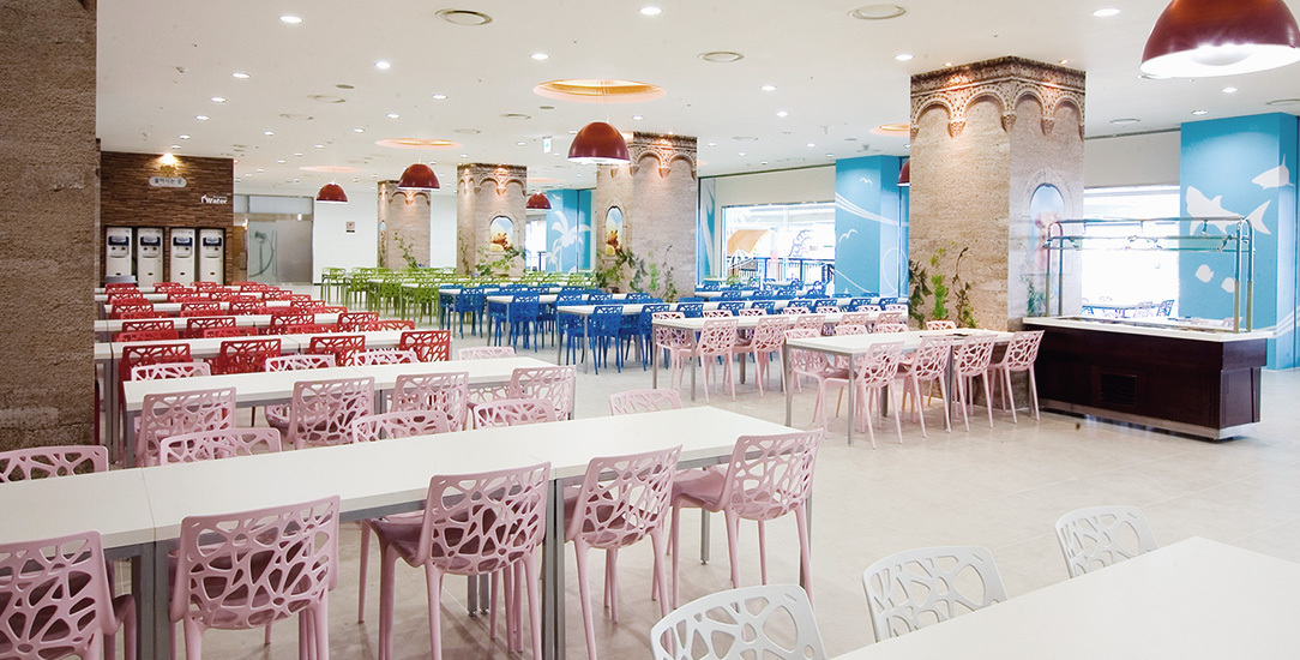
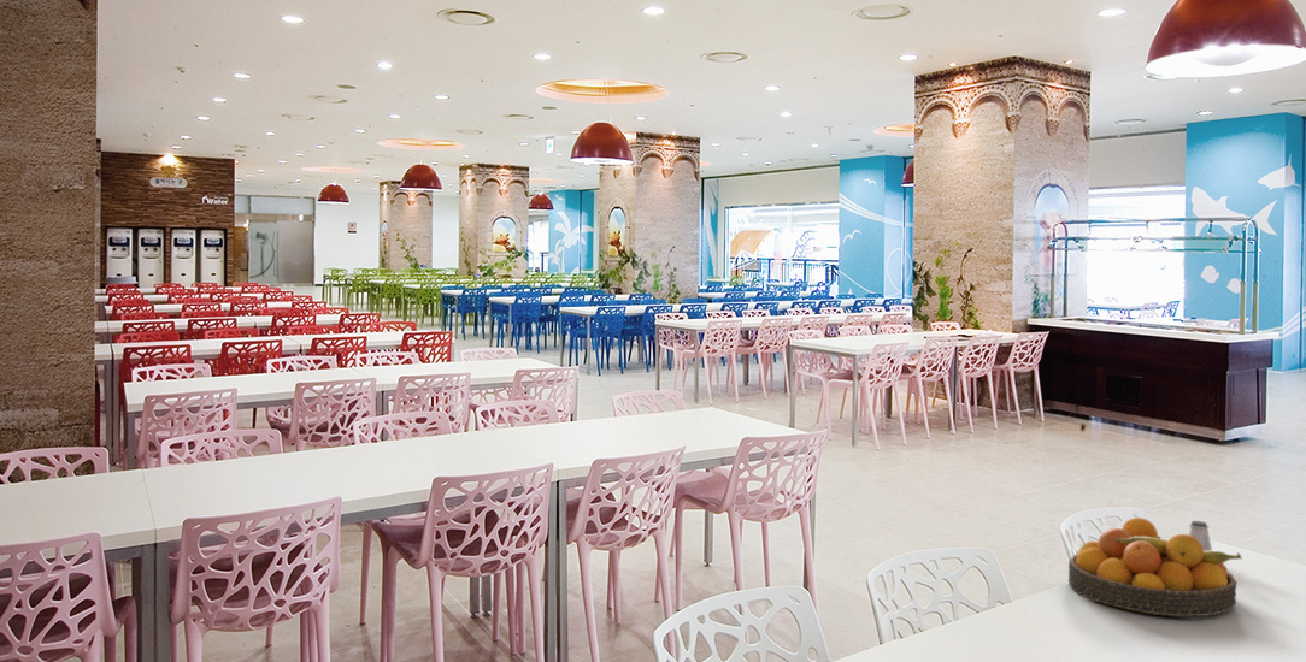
+ saltshaker [1188,520,1213,551]
+ fruit bowl [1067,516,1242,617]
